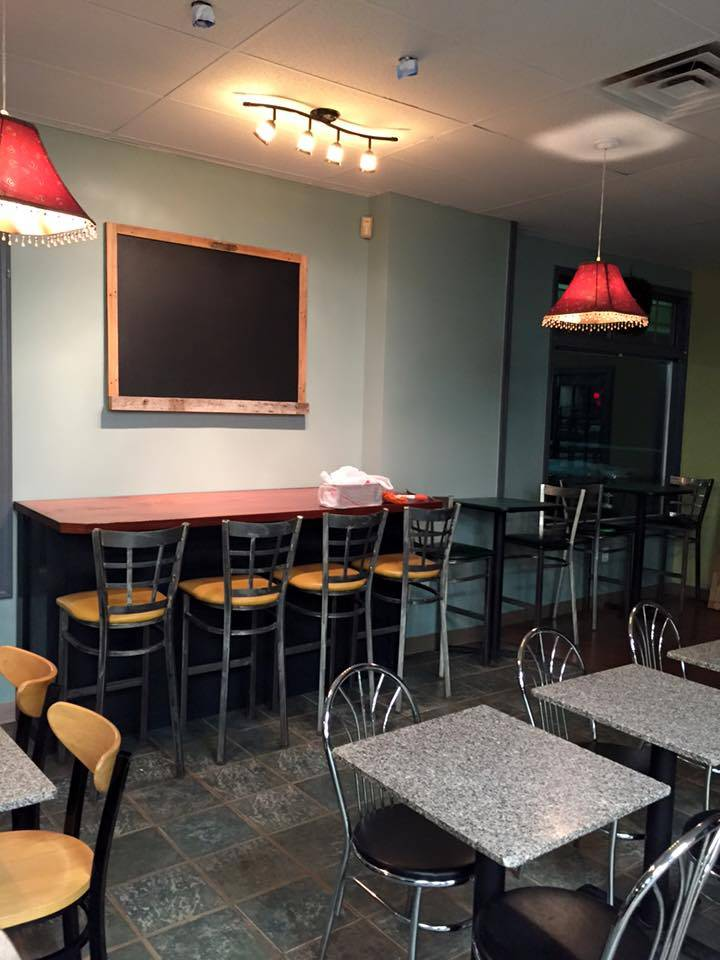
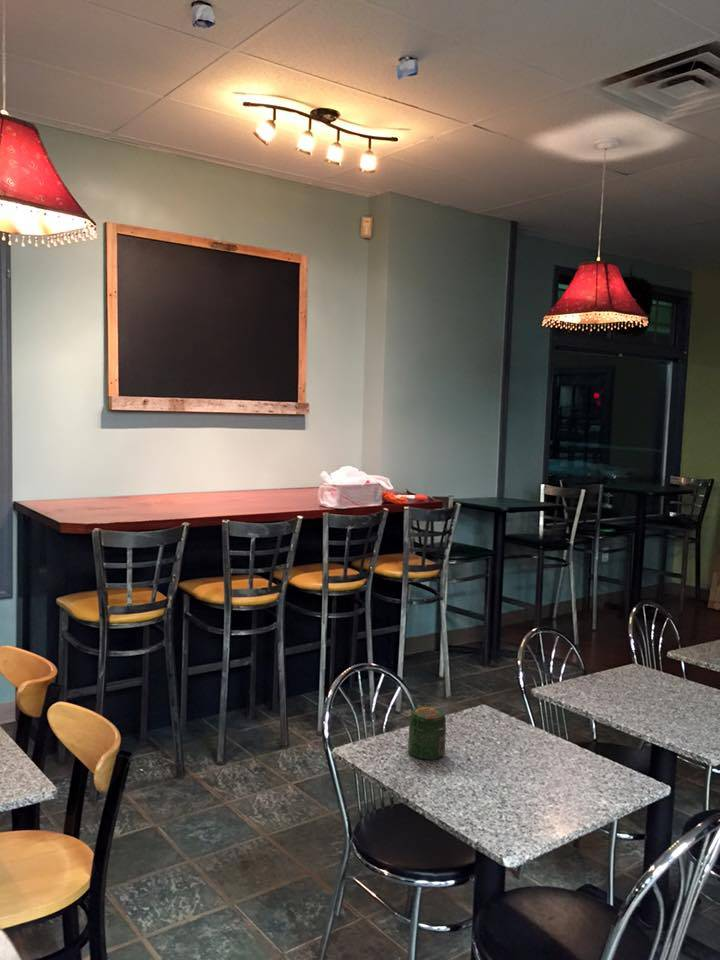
+ jar [407,706,447,761]
